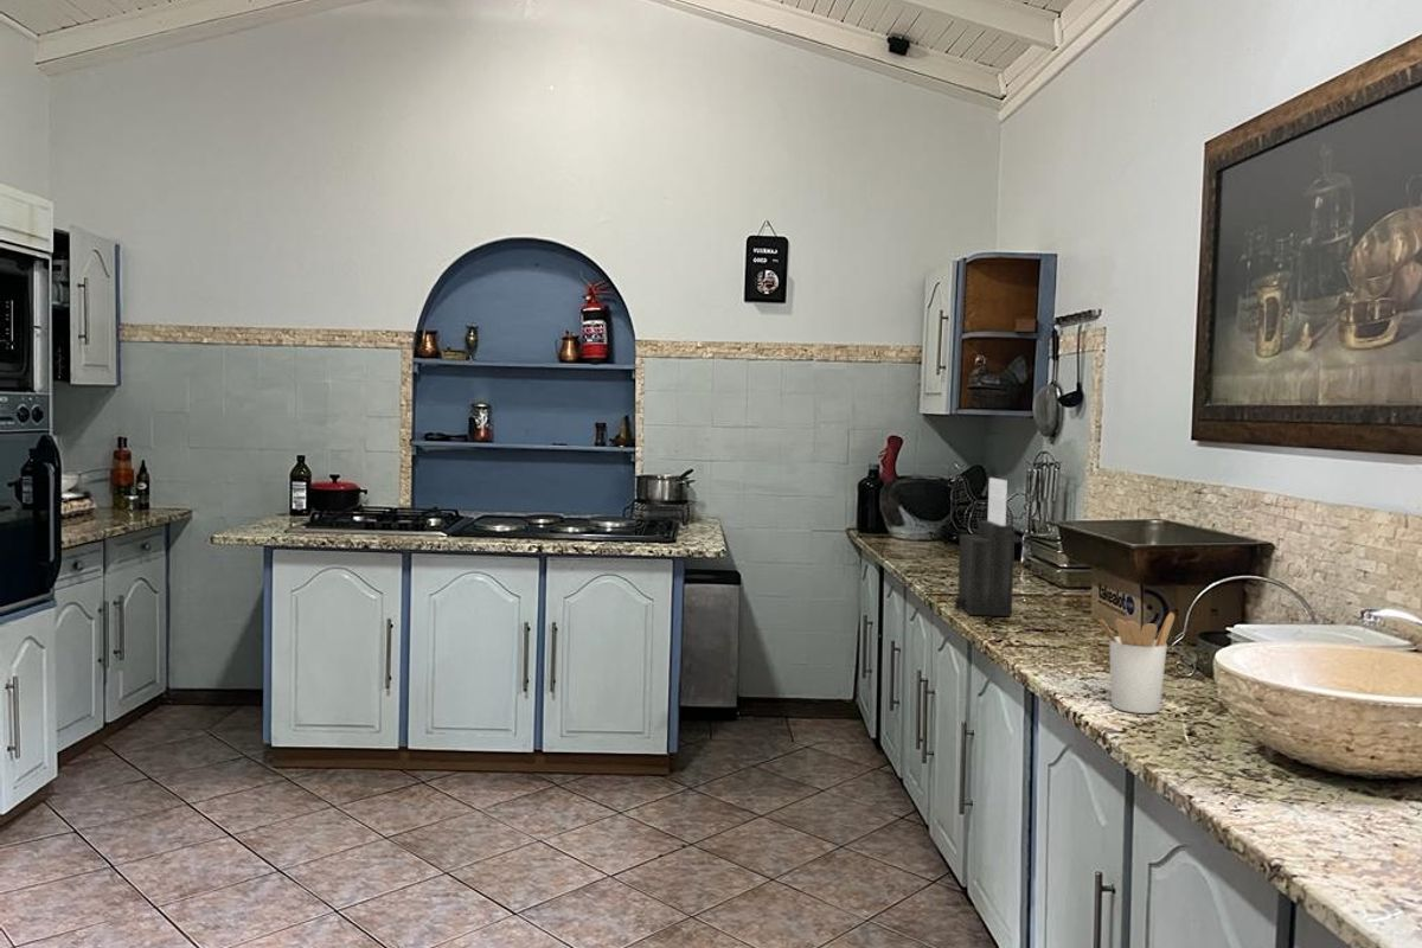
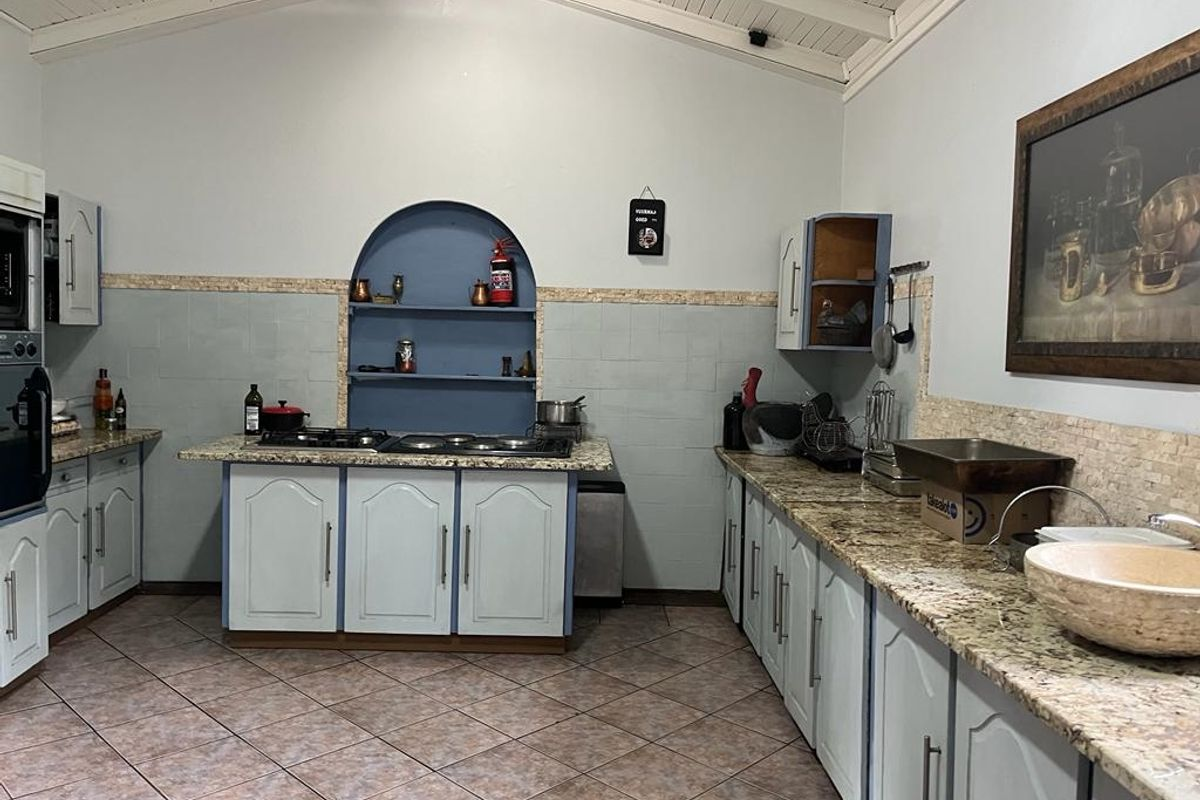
- utensil holder [1097,611,1176,715]
- knife block [954,476,1016,617]
